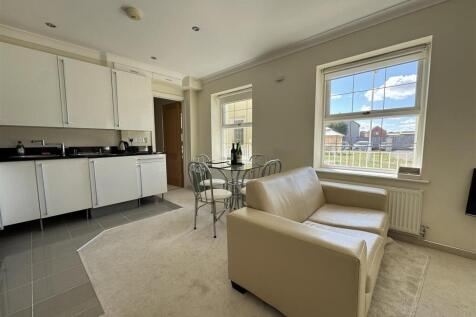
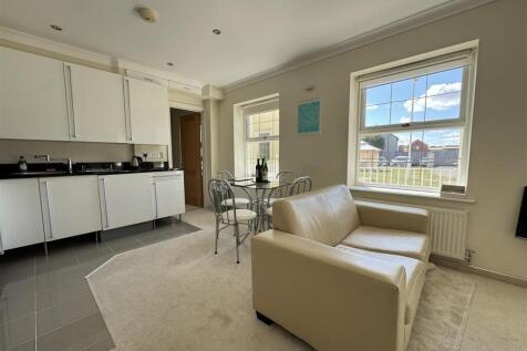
+ wall art [296,96,322,137]
